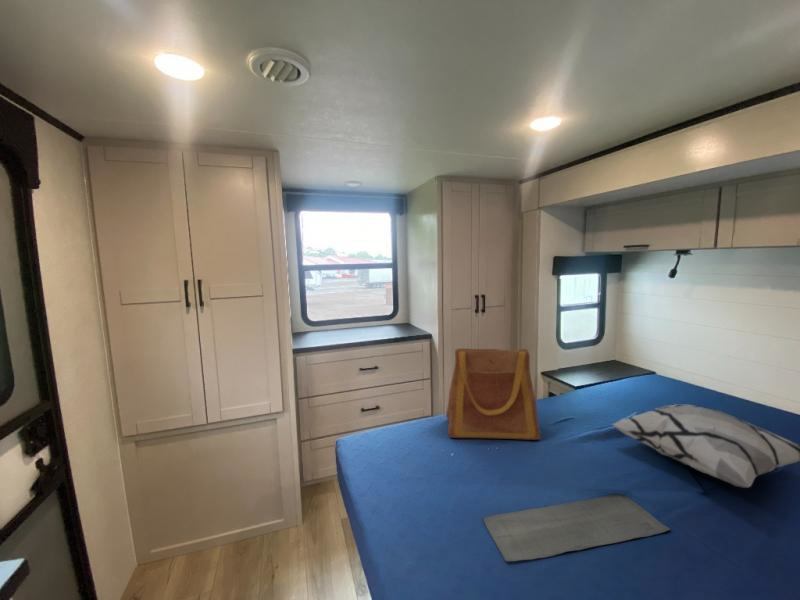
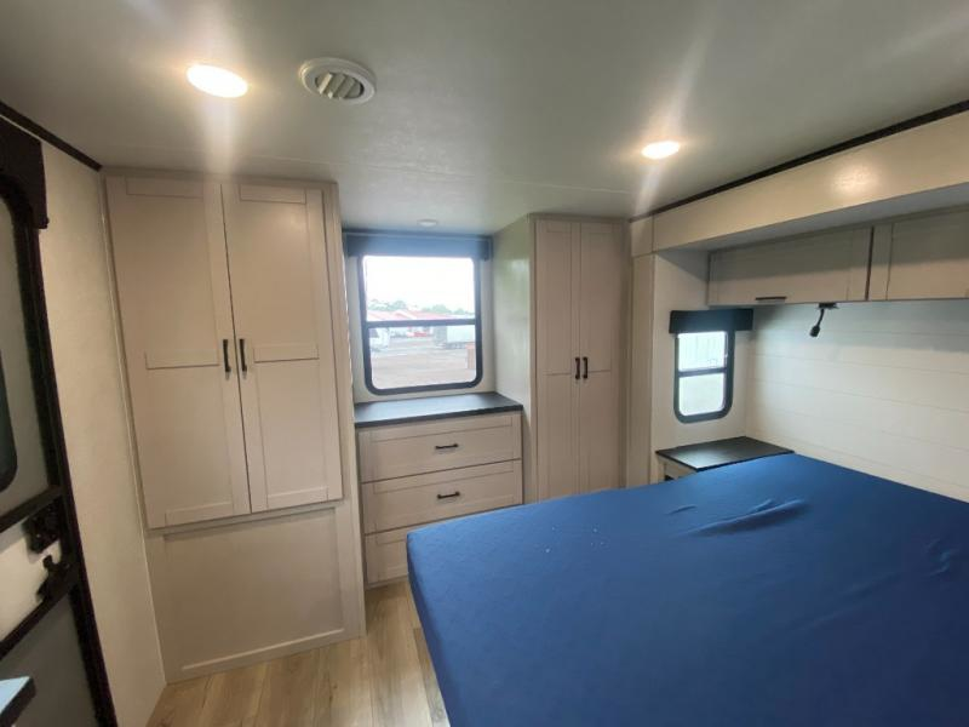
- bath mat [481,493,671,562]
- tote bag [445,348,542,441]
- decorative pillow [611,403,800,489]
